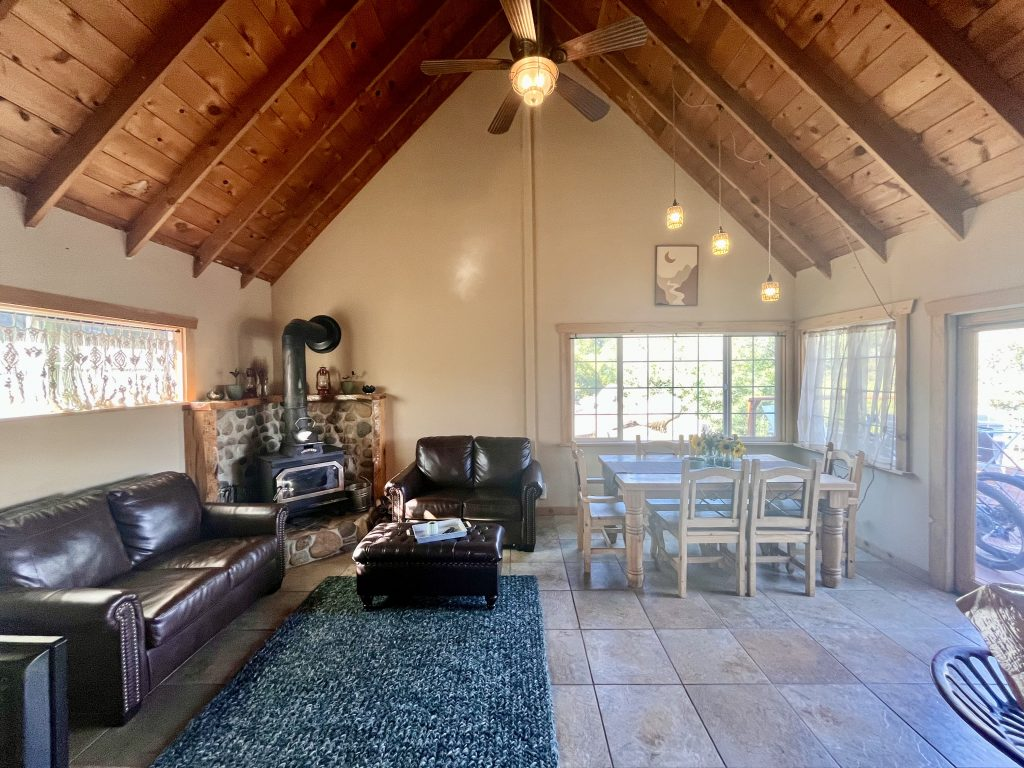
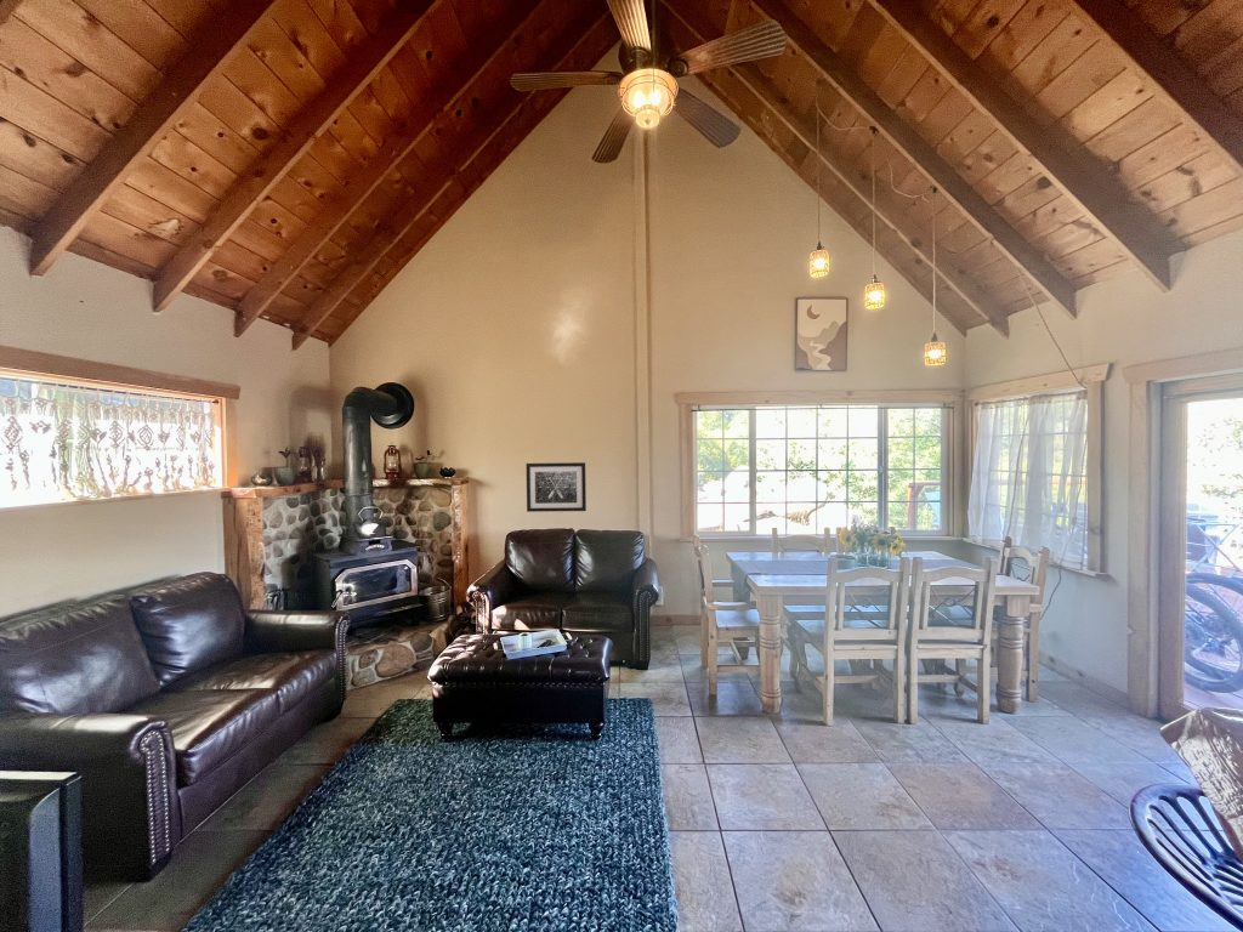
+ wall art [526,461,588,513]
